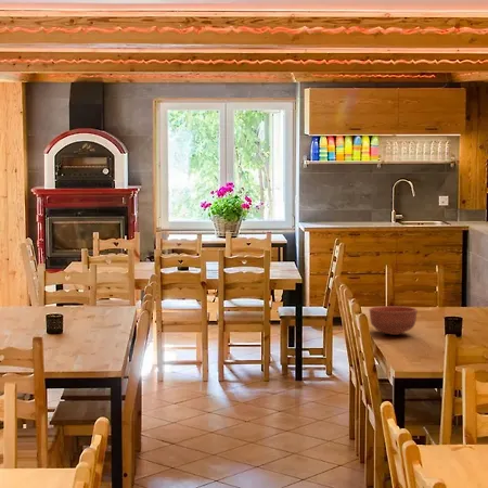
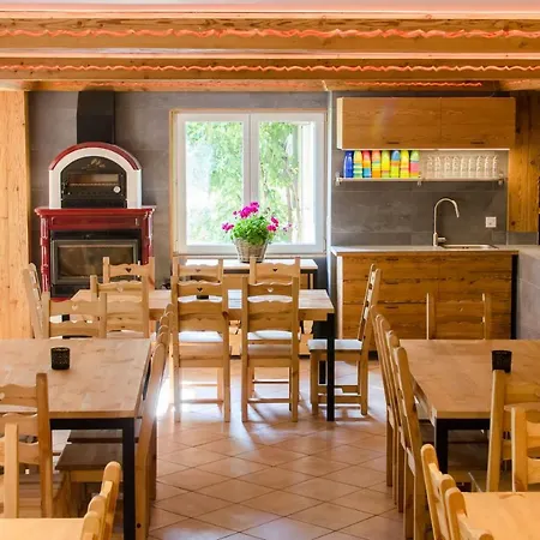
- bowl [368,305,419,336]
